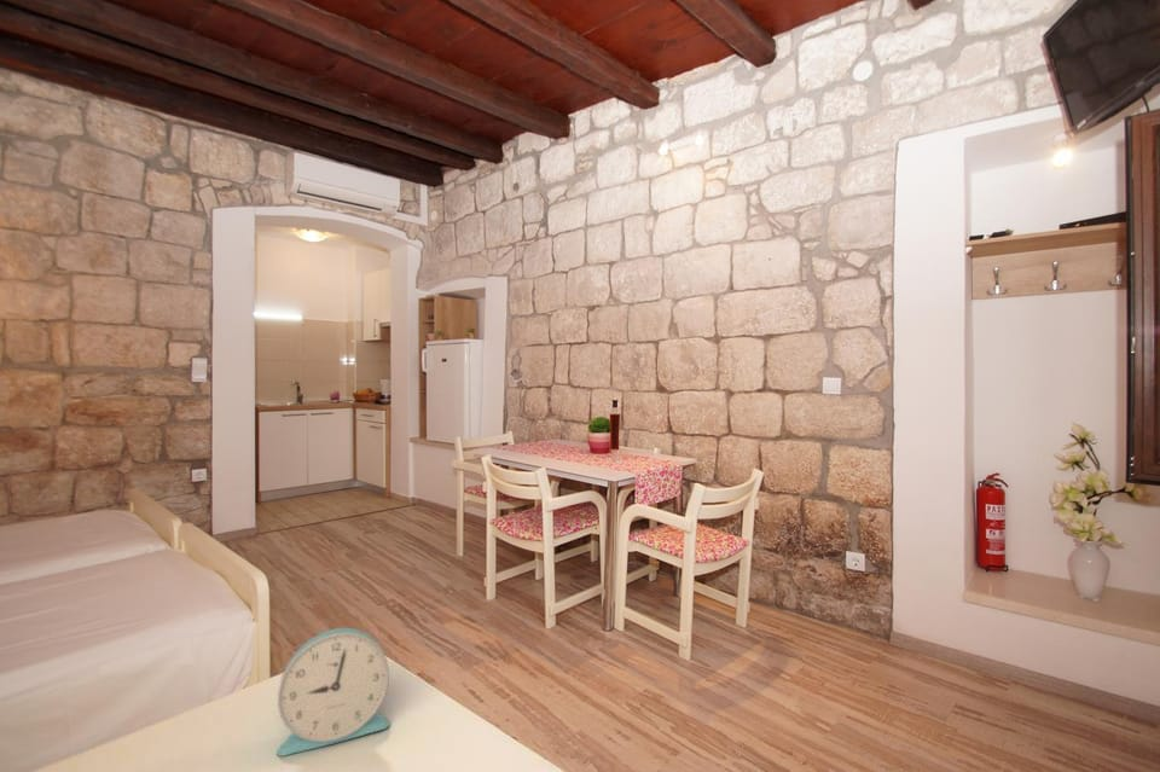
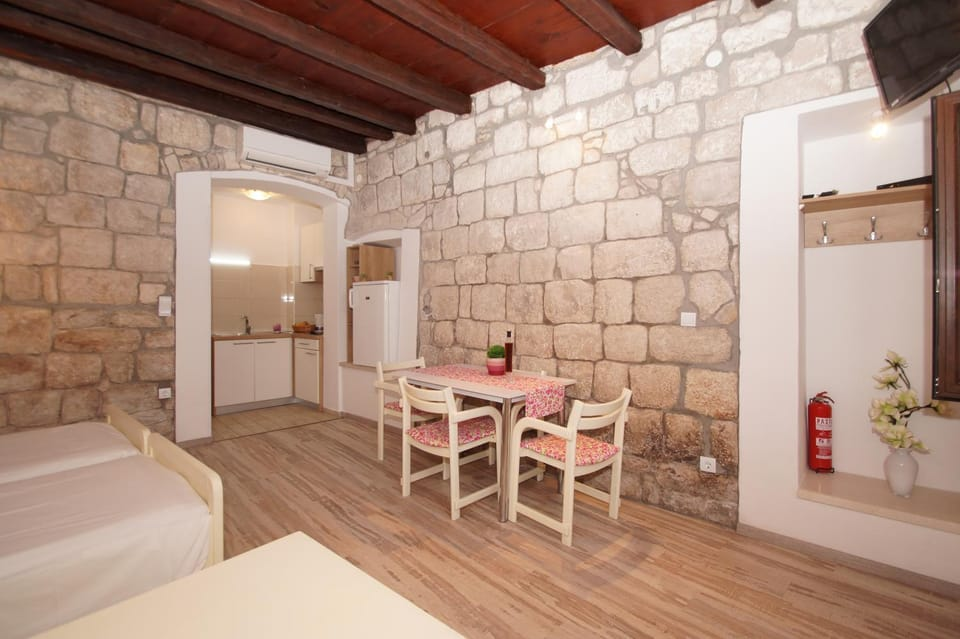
- alarm clock [276,627,392,758]
